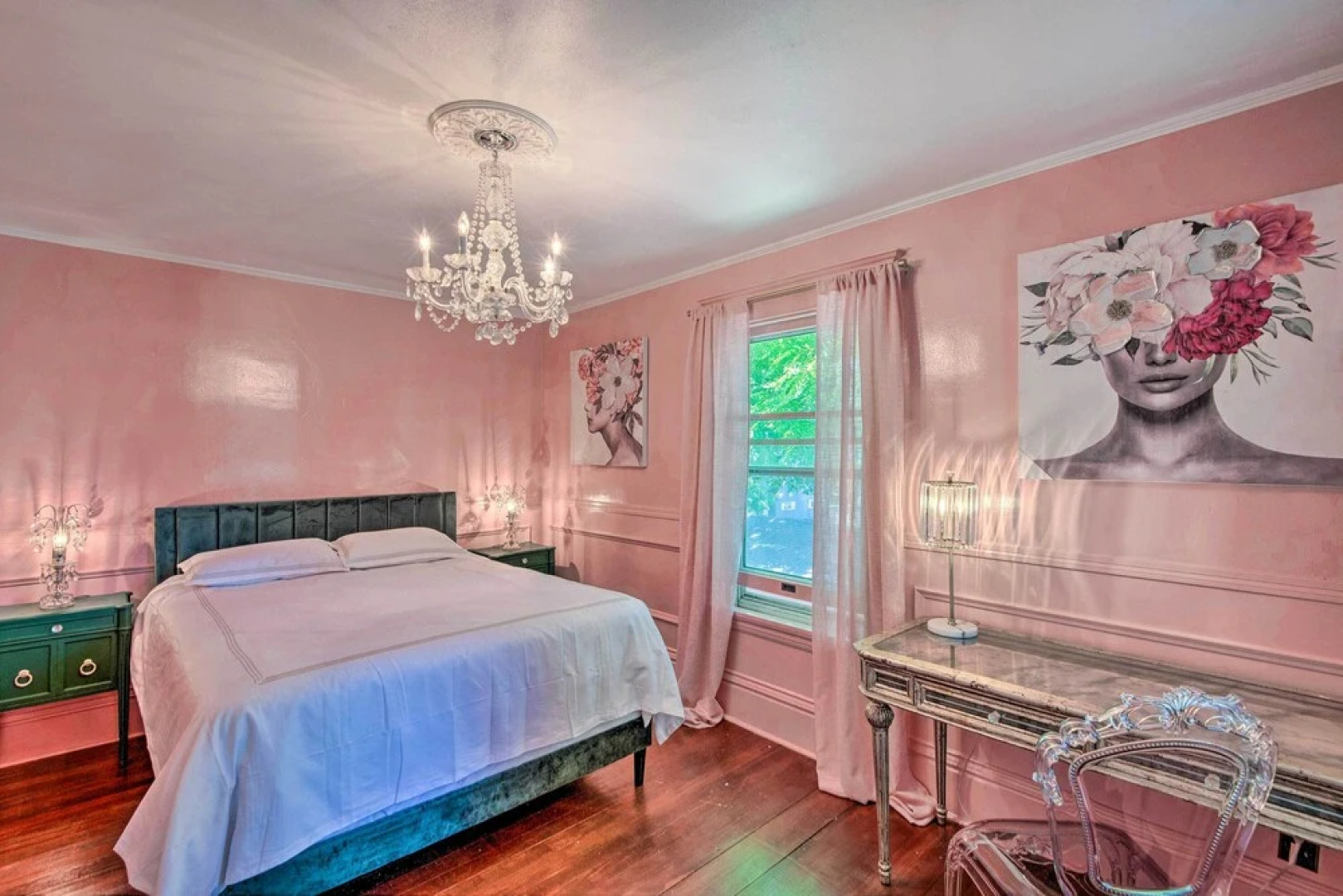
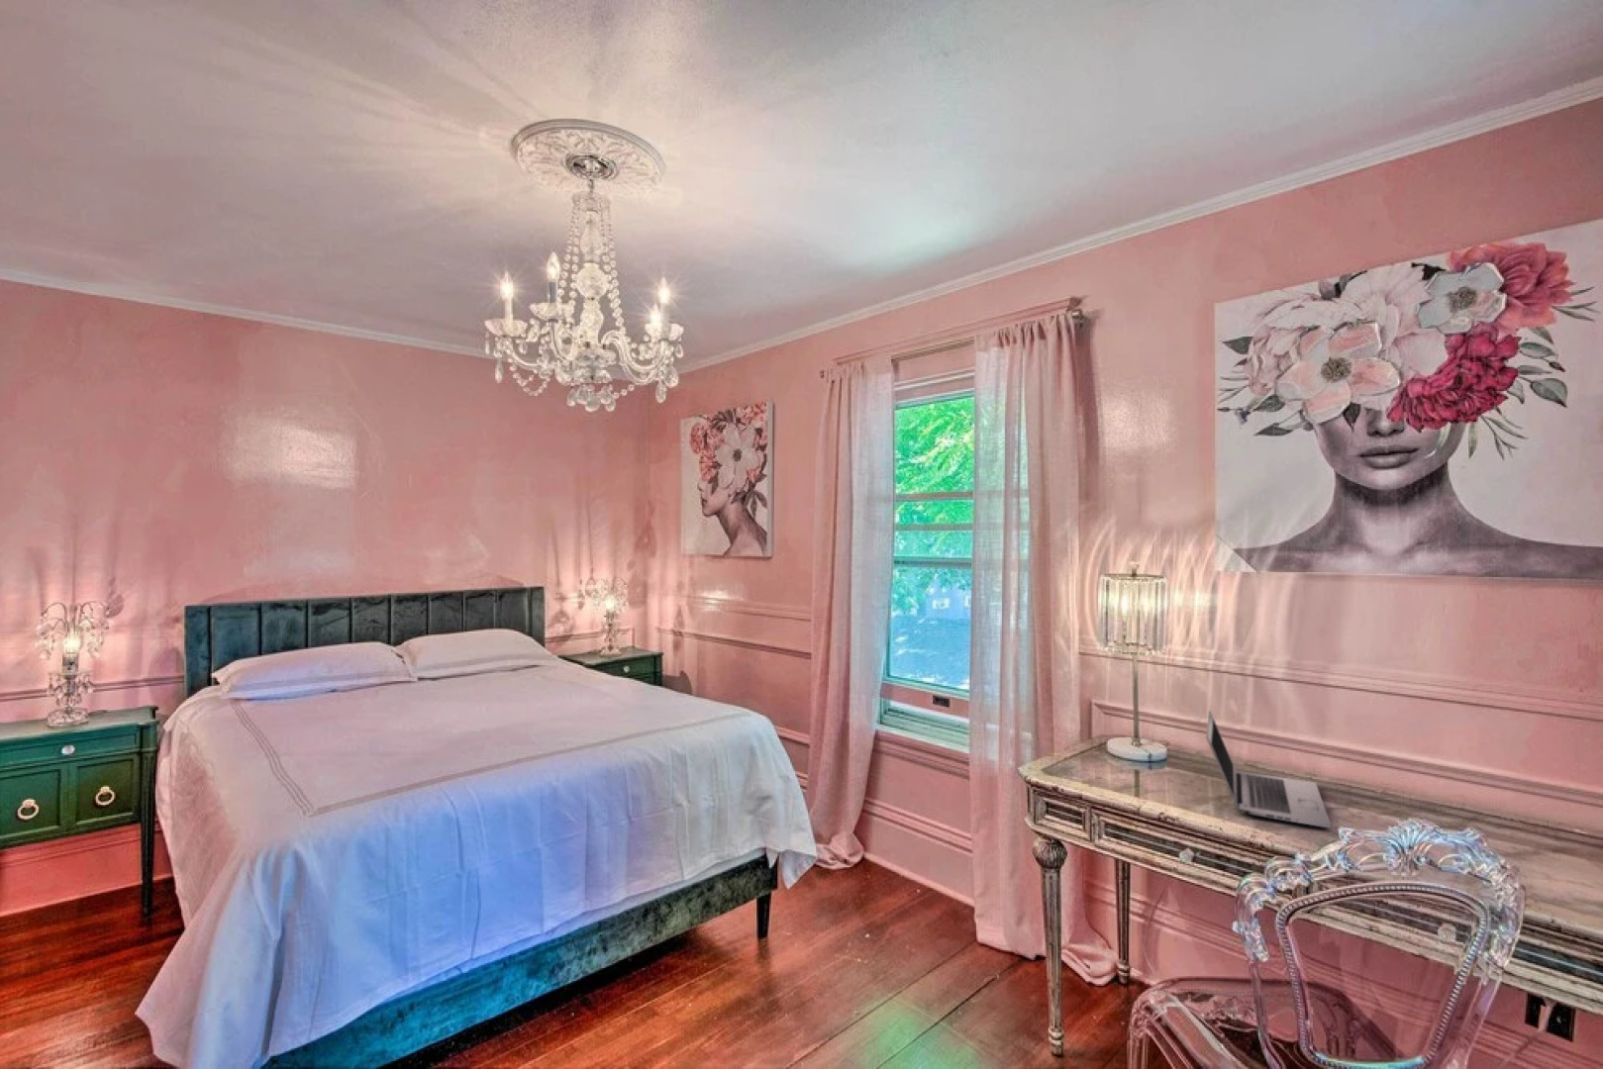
+ laptop [1206,710,1332,829]
